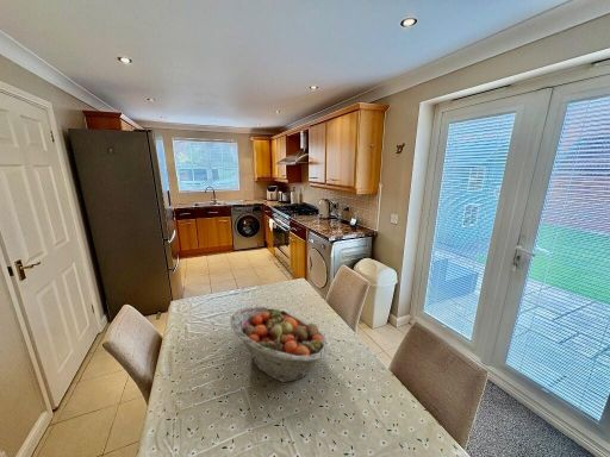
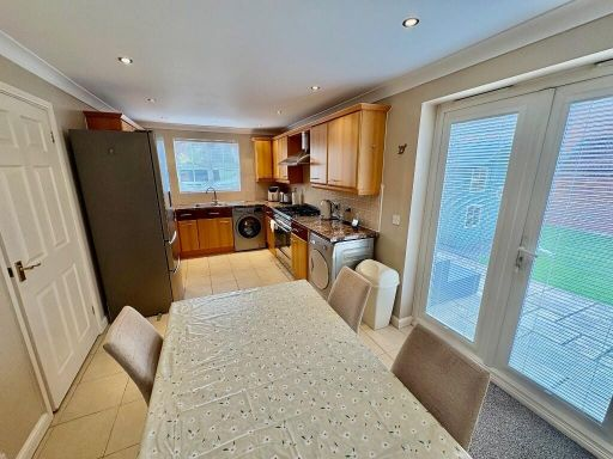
- fruit basket [230,306,330,383]
